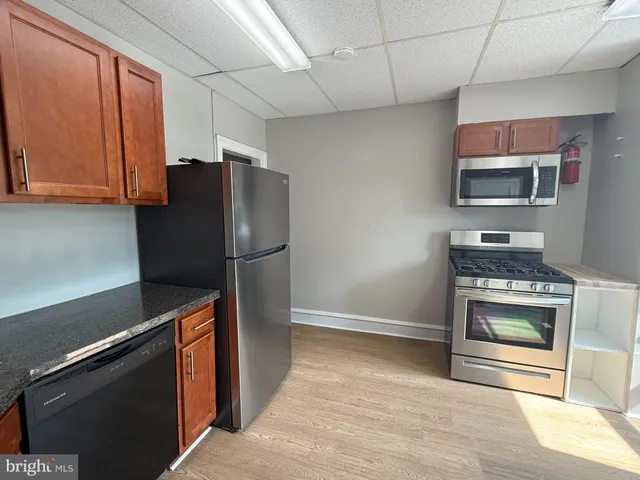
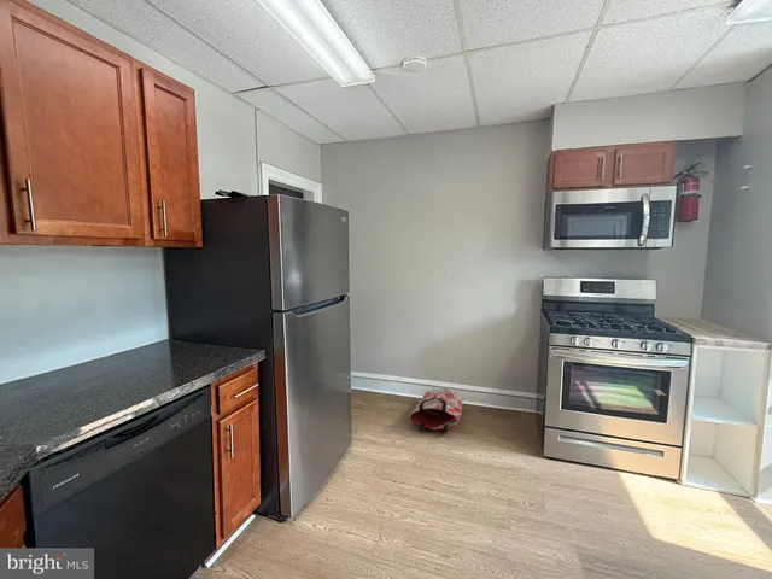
+ bag [408,387,466,434]
